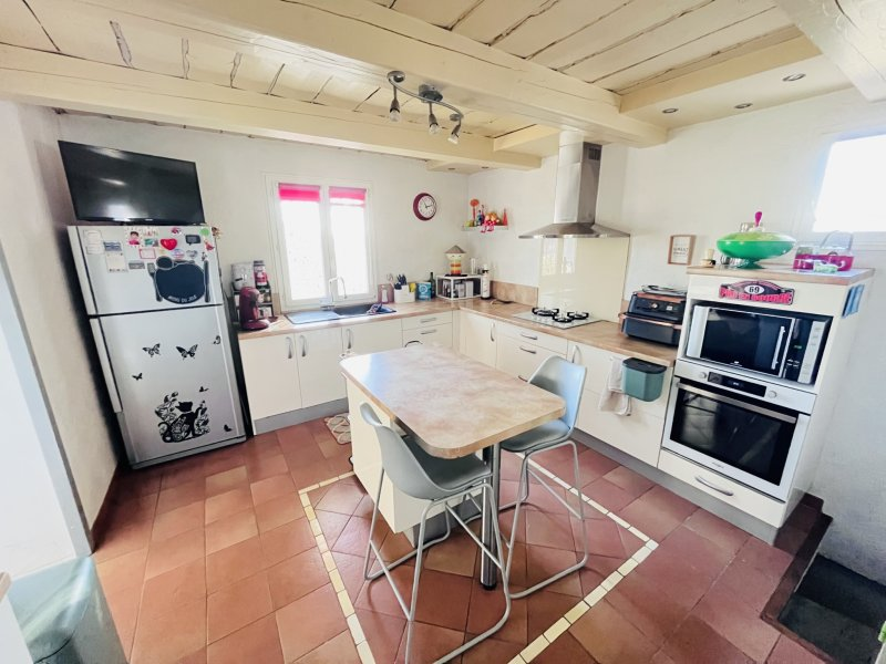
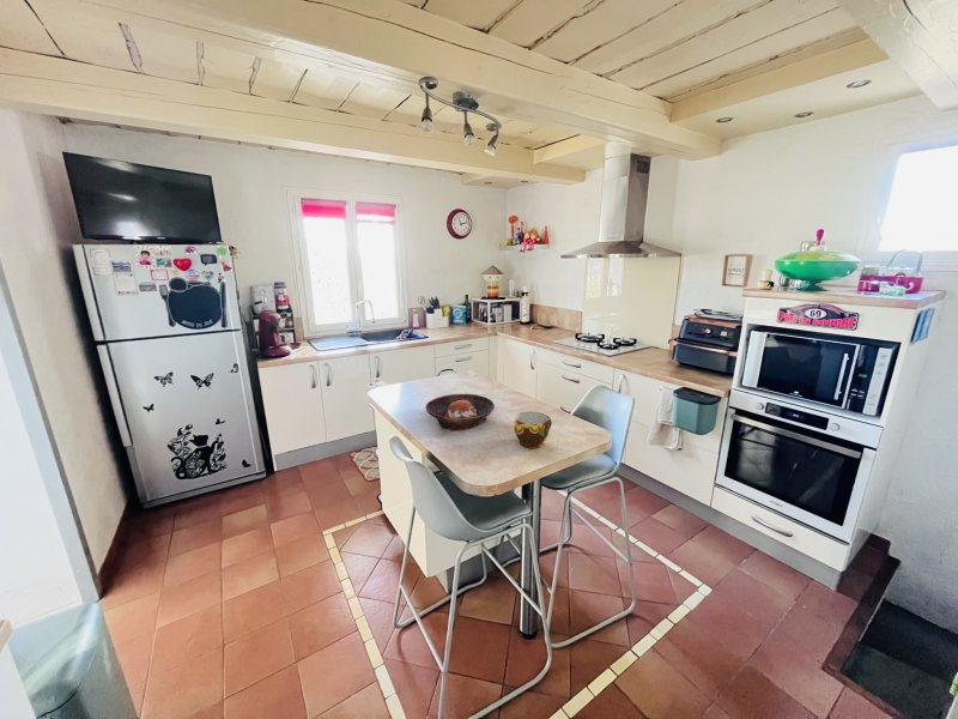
+ cup [514,411,553,449]
+ bowl [424,393,496,431]
